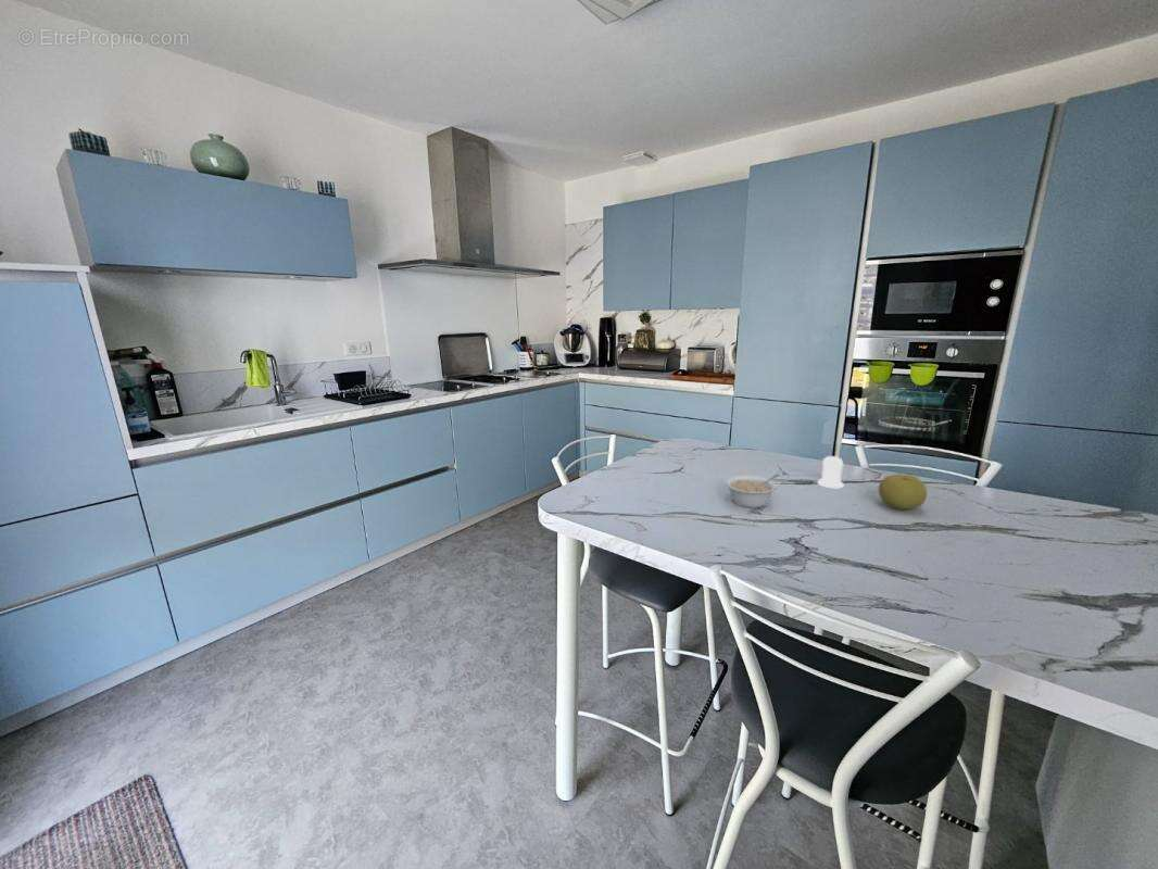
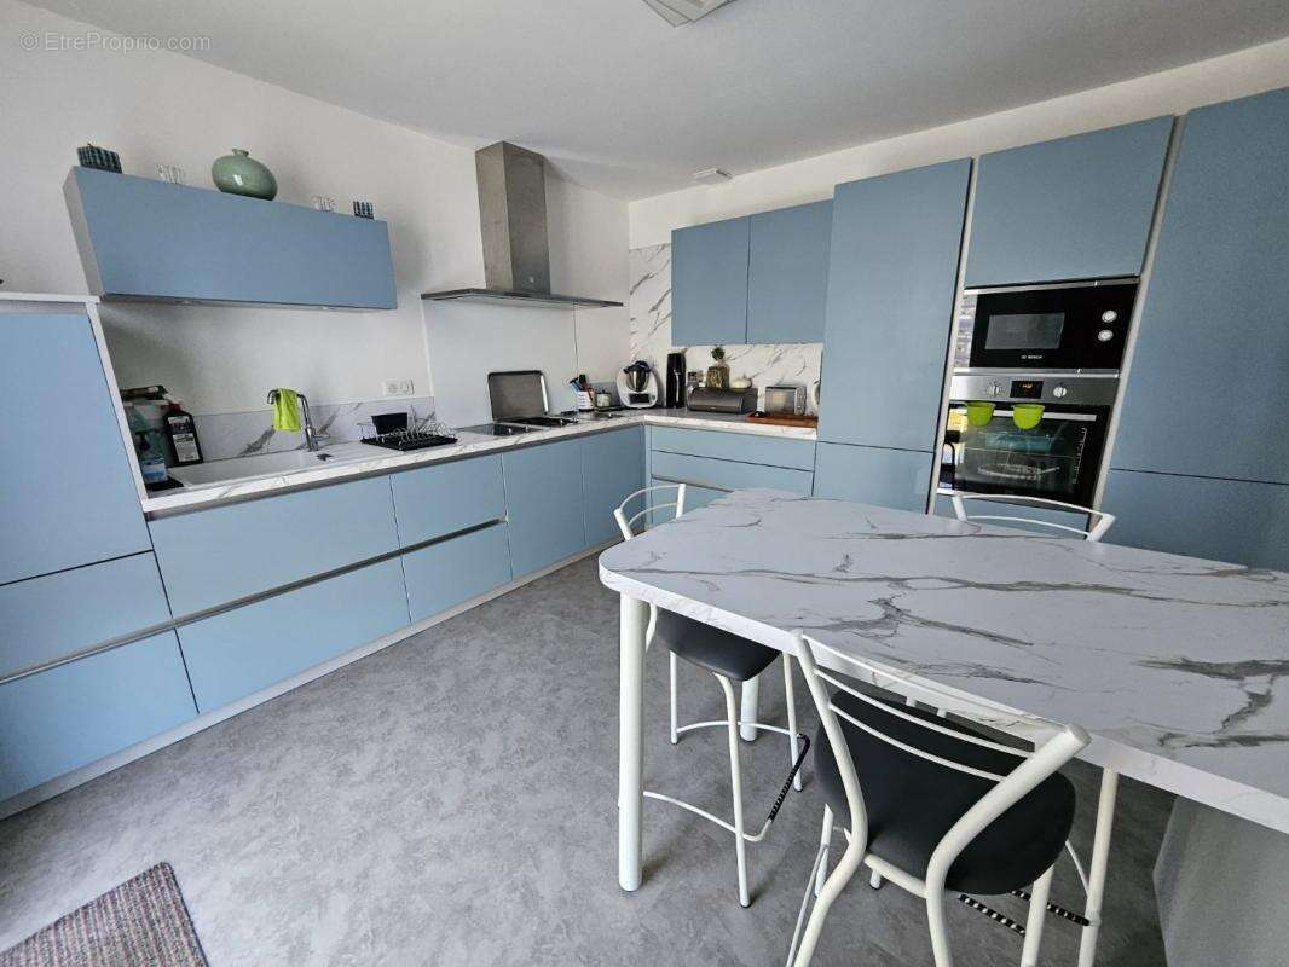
- salt shaker [817,455,845,489]
- fruit [878,474,928,511]
- legume [725,473,781,508]
